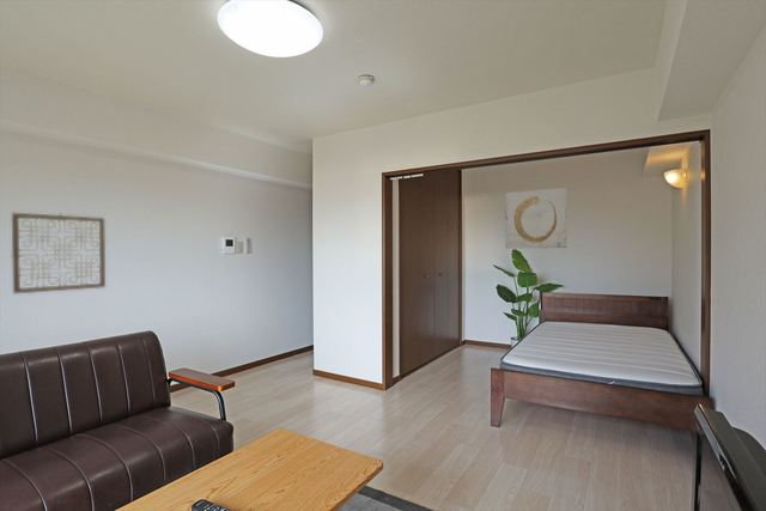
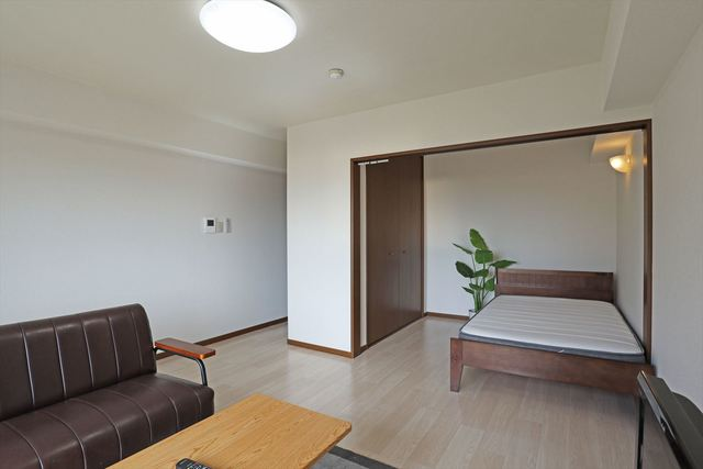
- wall art [504,187,569,250]
- wall art [11,212,107,294]
